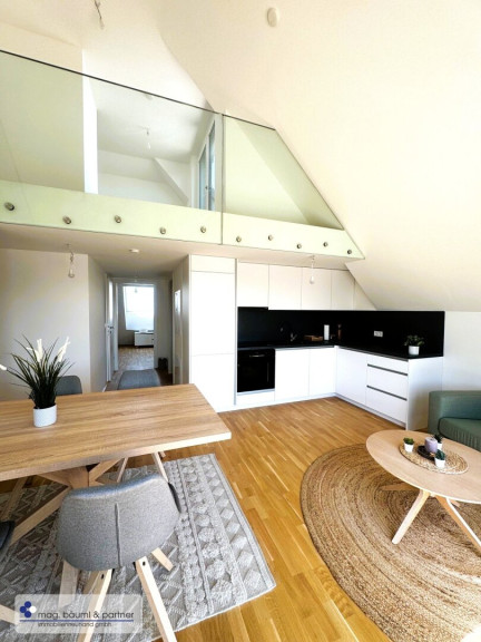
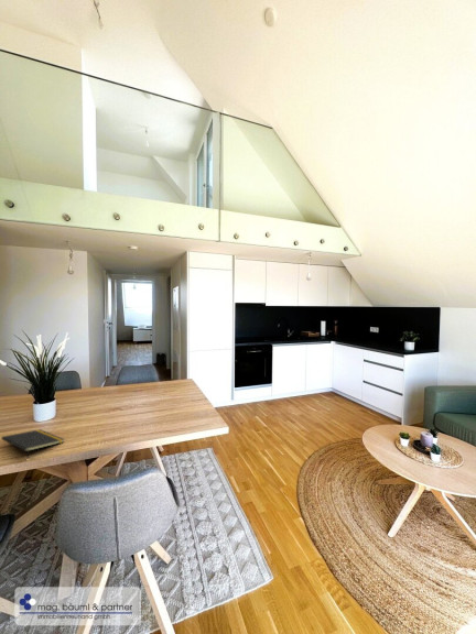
+ notepad [0,428,65,458]
